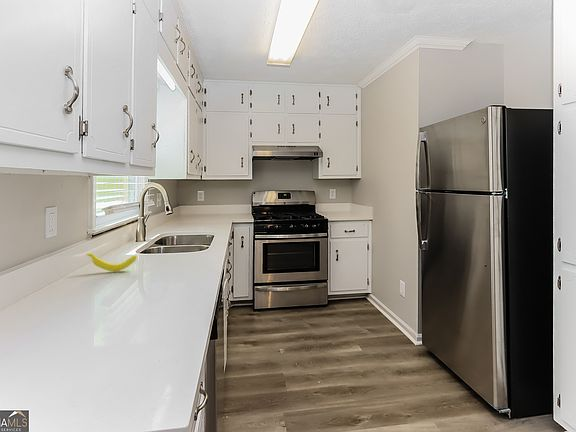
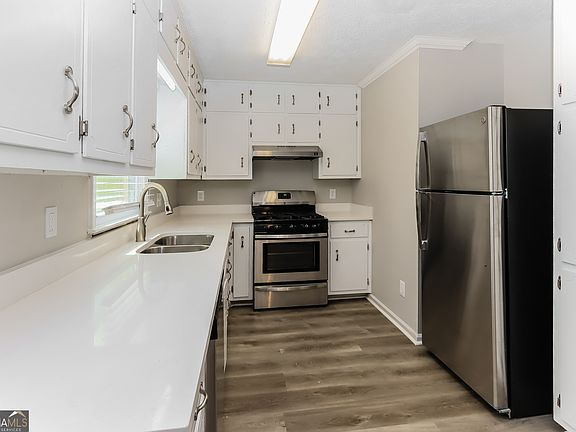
- banana [86,252,138,272]
